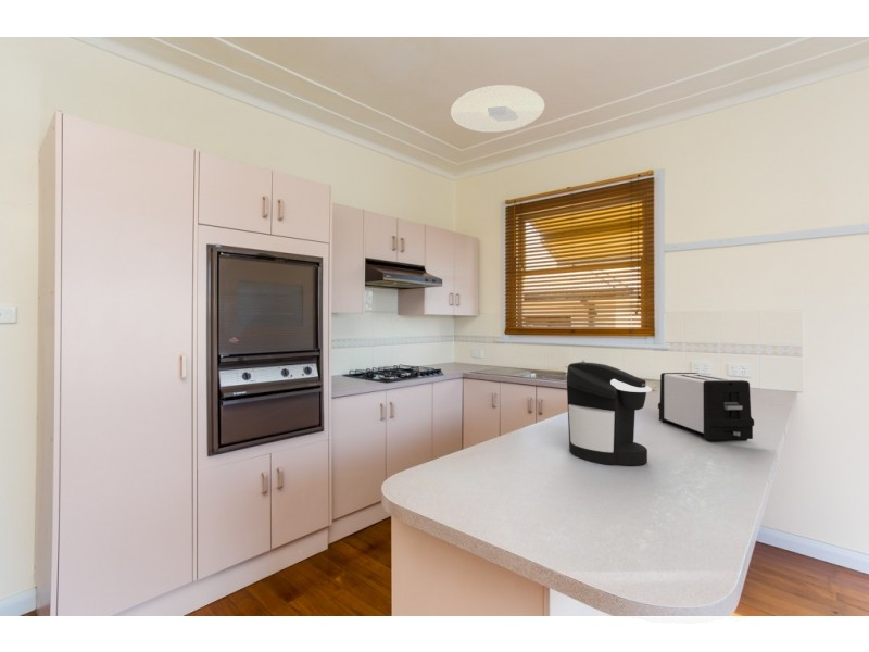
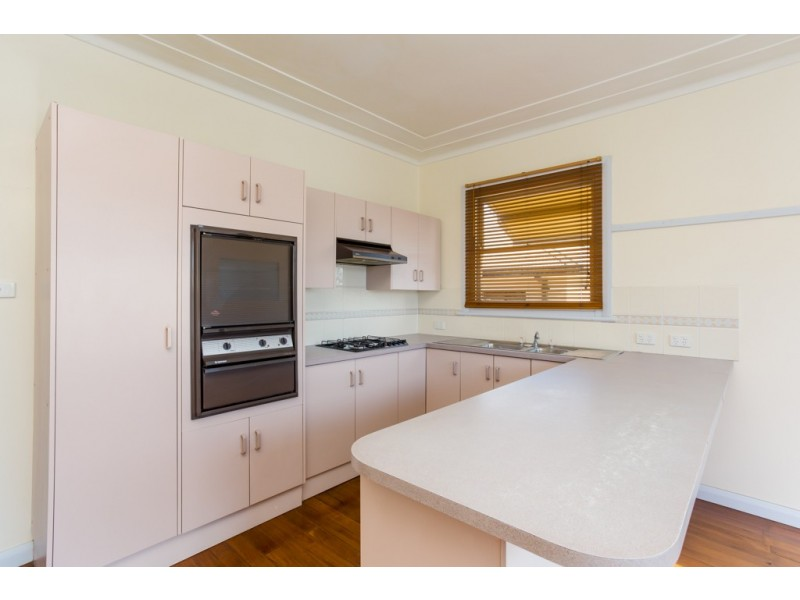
- toaster [657,372,755,442]
- ceiling light [450,84,545,134]
- coffee maker [566,361,653,466]
